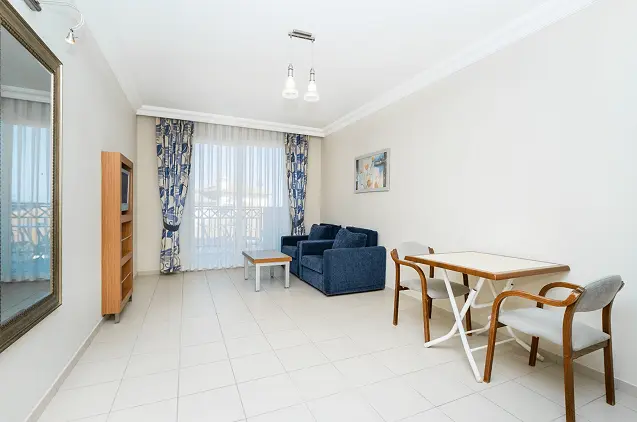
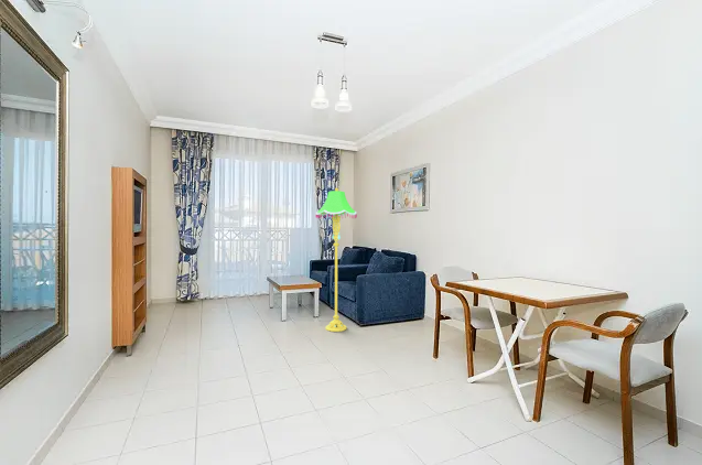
+ floor lamp [315,187,358,333]
